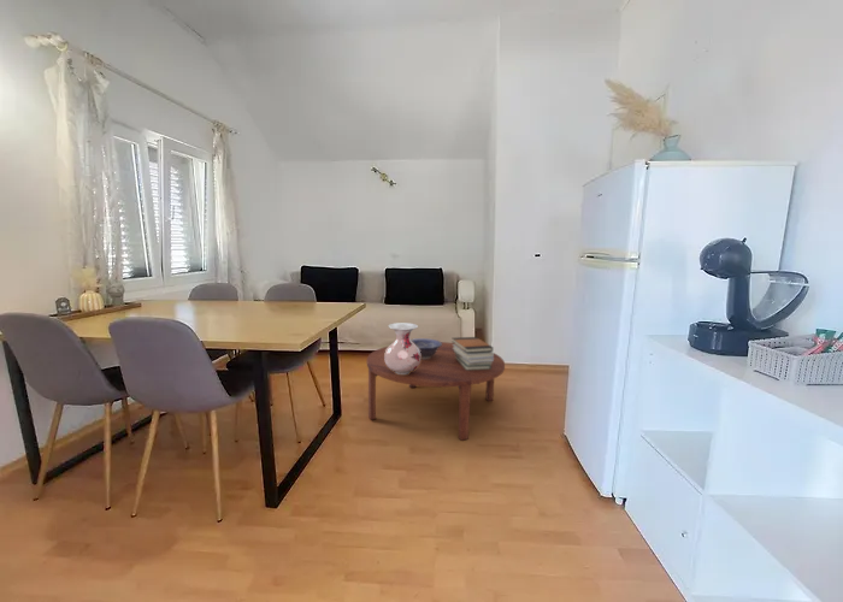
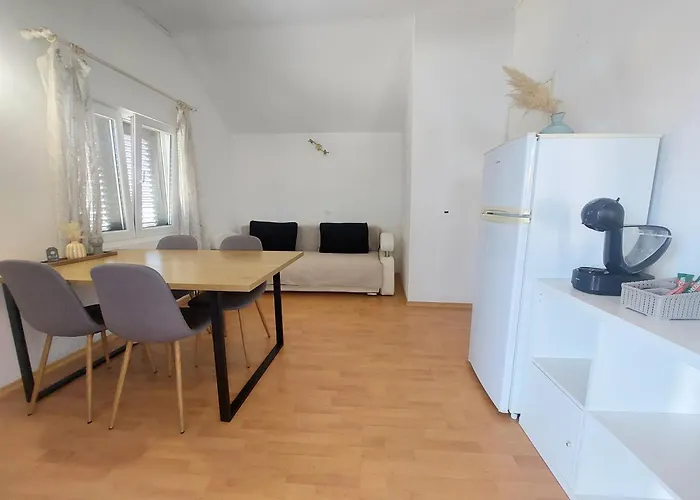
- book stack [450,336,495,370]
- coffee table [366,341,506,442]
- decorative bowl [409,337,442,359]
- vase [384,321,421,374]
